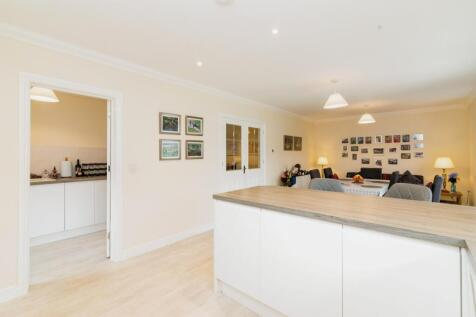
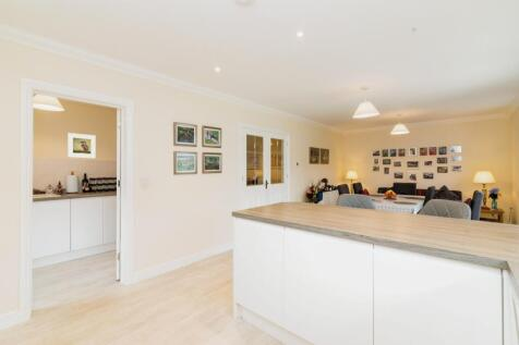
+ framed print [67,132,97,159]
